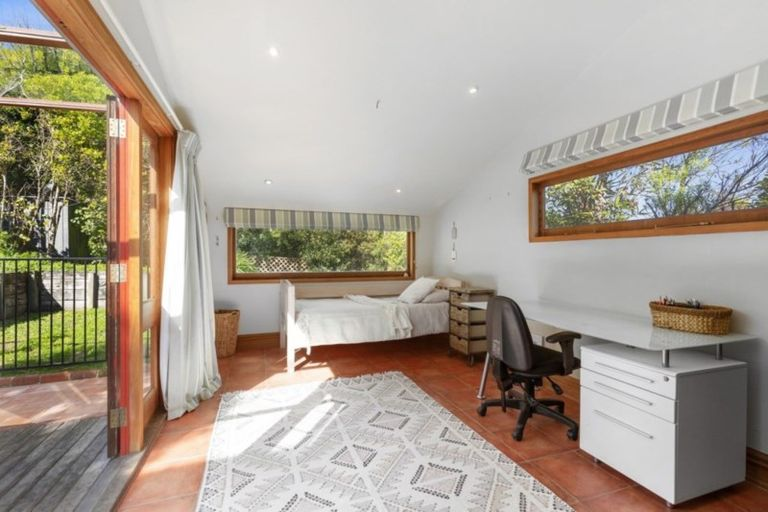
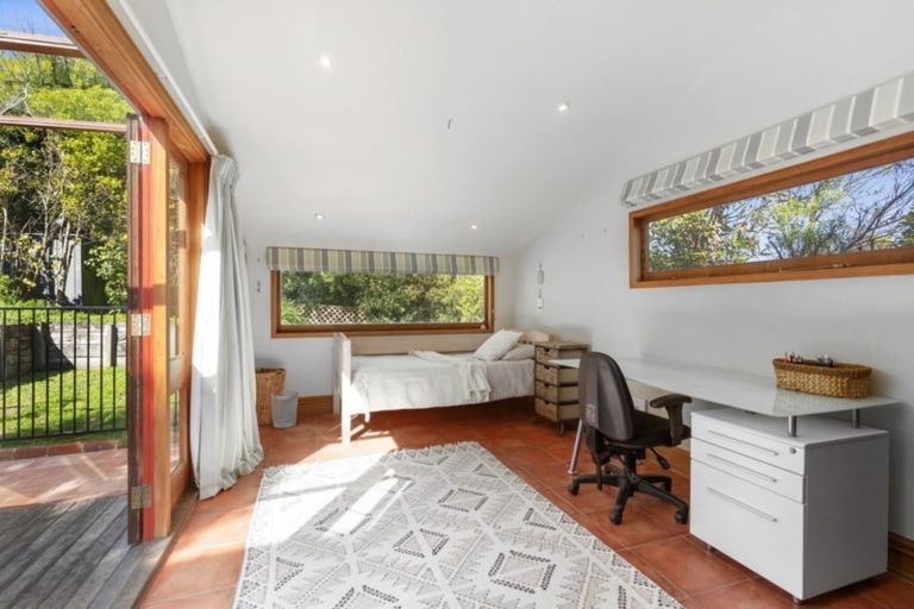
+ wastebasket [270,389,300,429]
